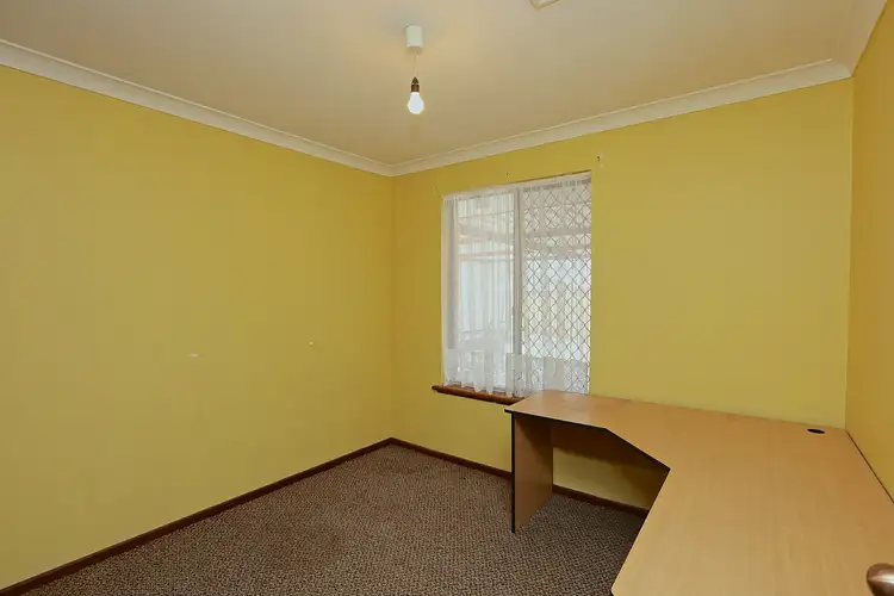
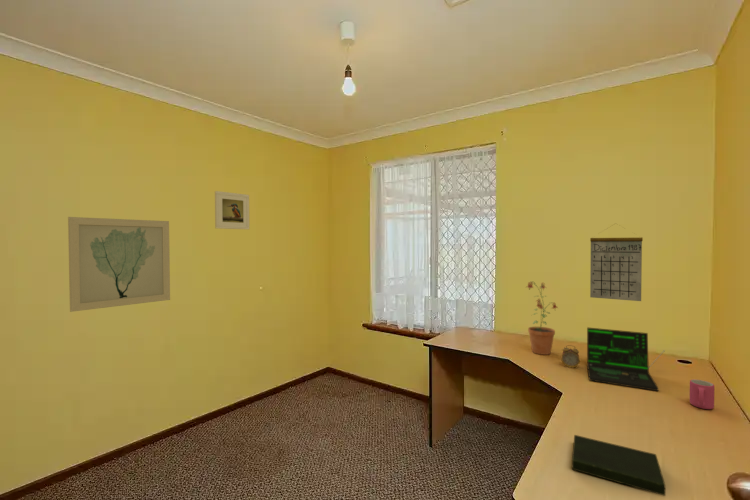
+ wall art [67,216,171,313]
+ laptop [586,326,666,392]
+ mug [689,379,716,410]
+ alarm clock [560,344,581,369]
+ potted plant [526,281,558,356]
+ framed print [214,190,250,230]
+ book [571,434,666,497]
+ calendar [589,222,644,302]
